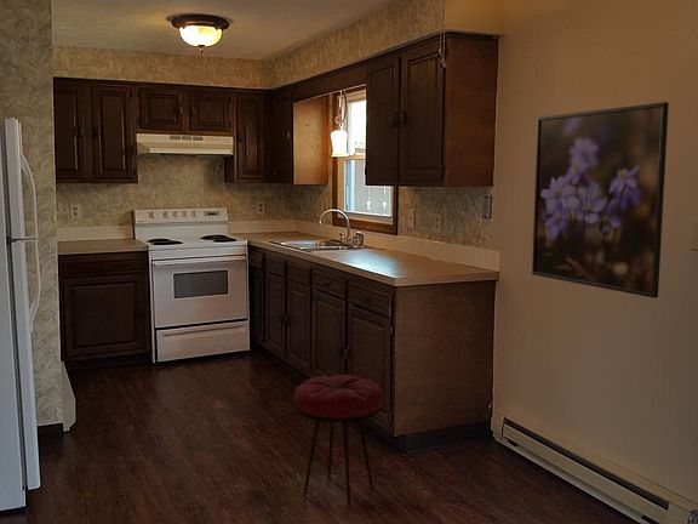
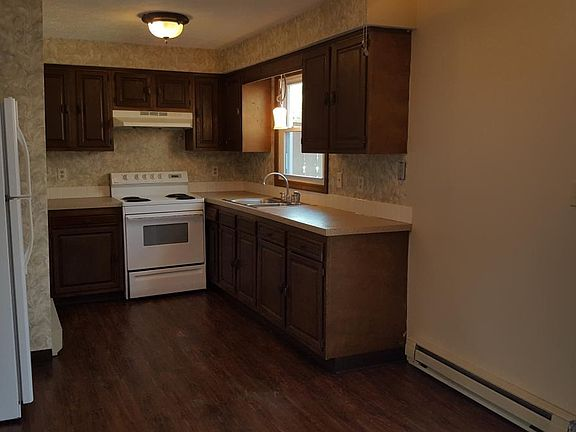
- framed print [531,101,670,300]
- stool [293,374,384,508]
